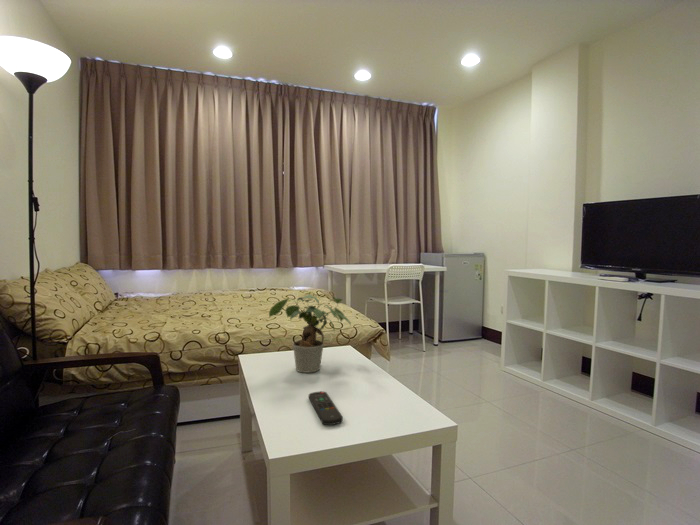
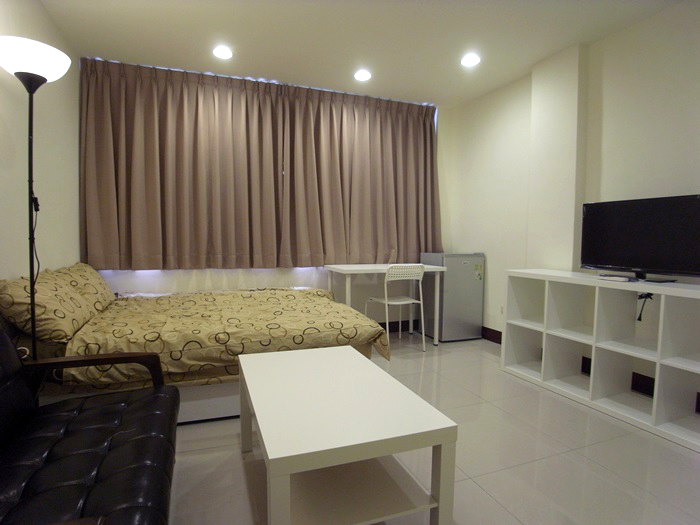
- remote control [308,391,344,426]
- potted plant [268,293,352,374]
